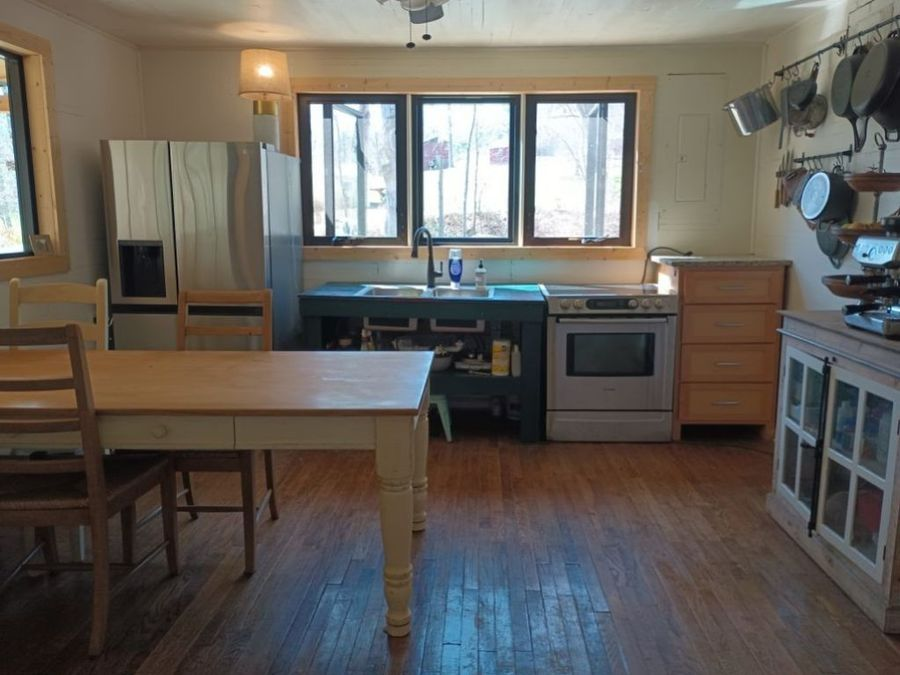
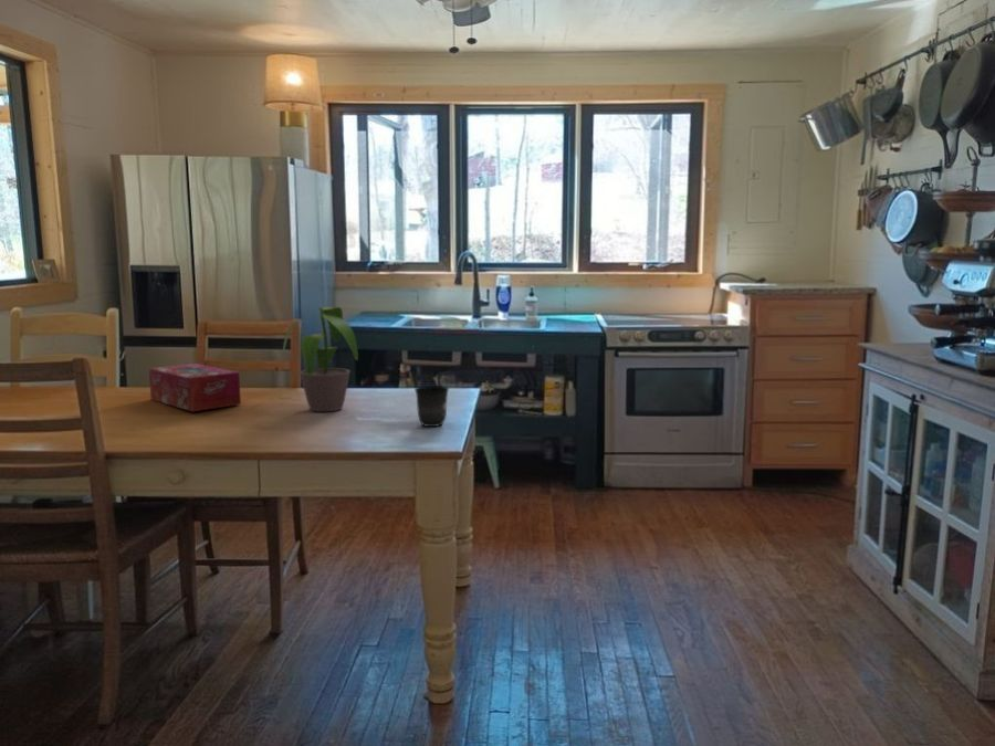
+ mug [413,385,450,428]
+ potted plant [280,306,359,412]
+ tissue box [148,363,242,412]
